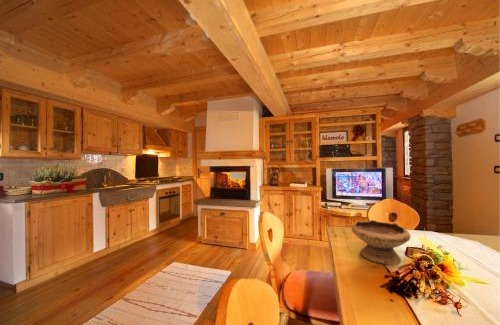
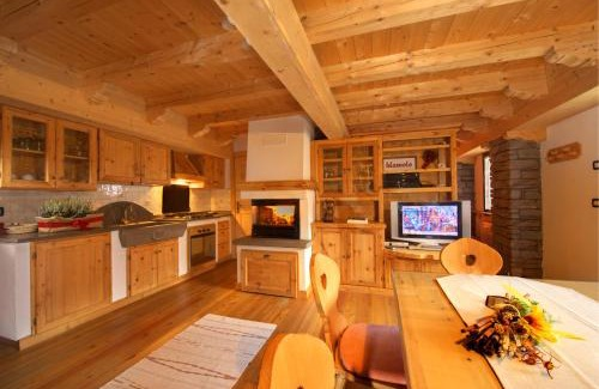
- bowl [351,219,412,266]
